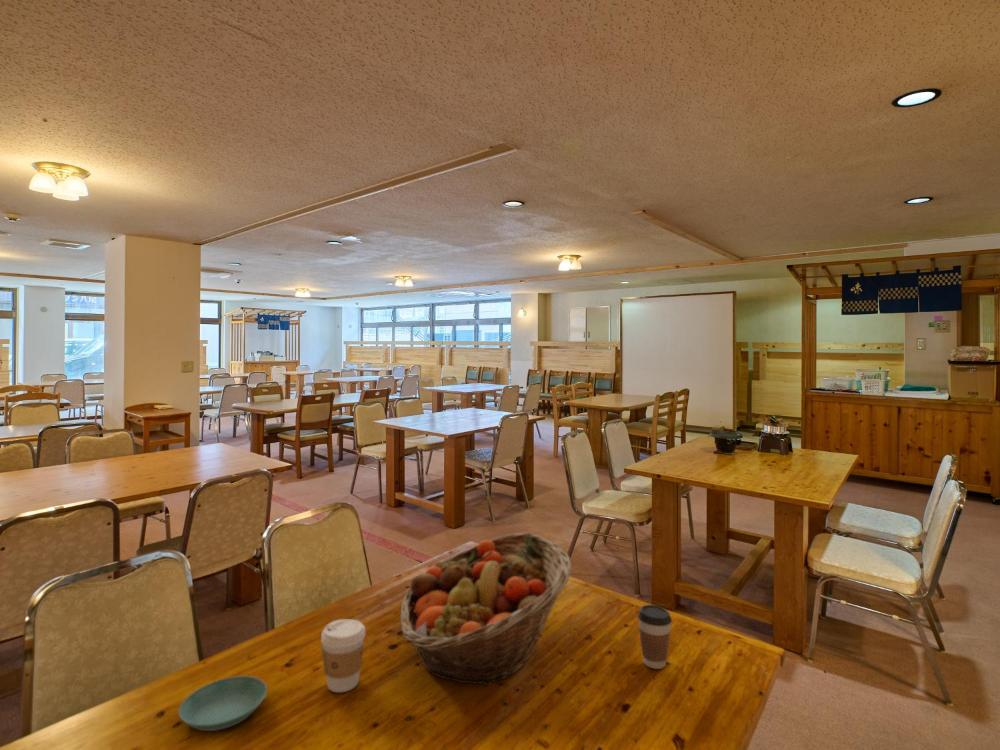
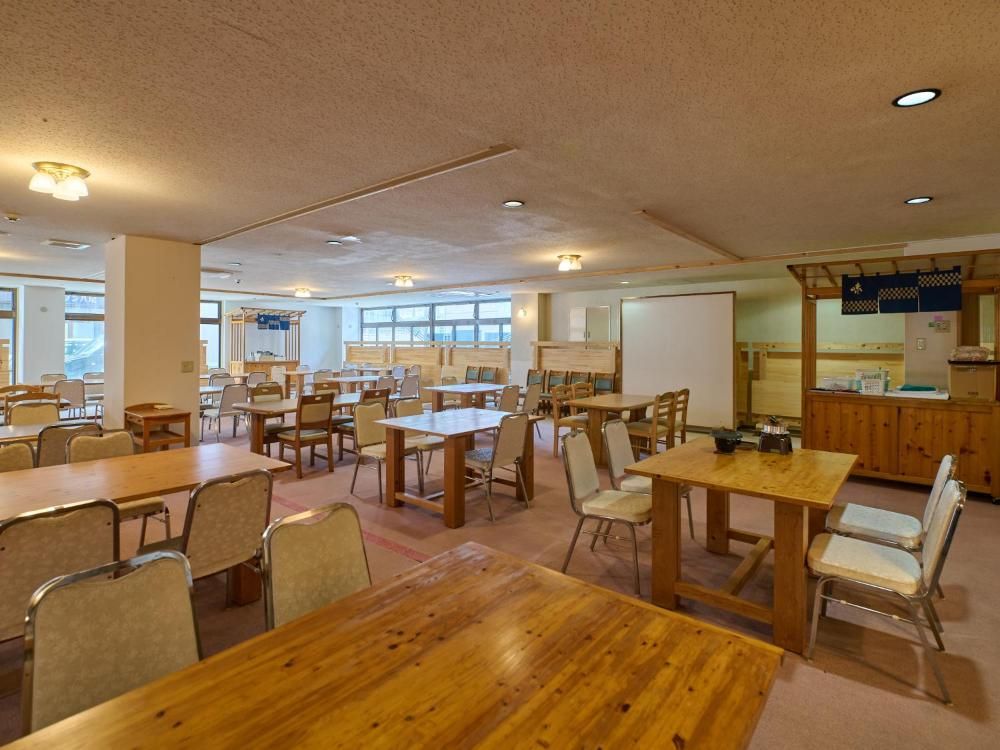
- coffee cup [320,619,366,693]
- coffee cup [637,604,673,670]
- saucer [178,675,268,732]
- fruit basket [400,532,572,686]
